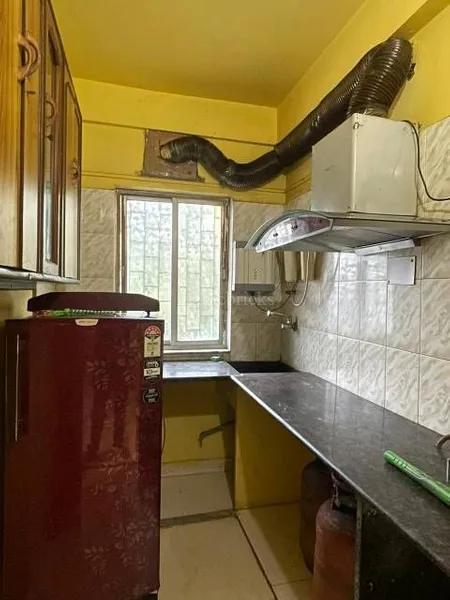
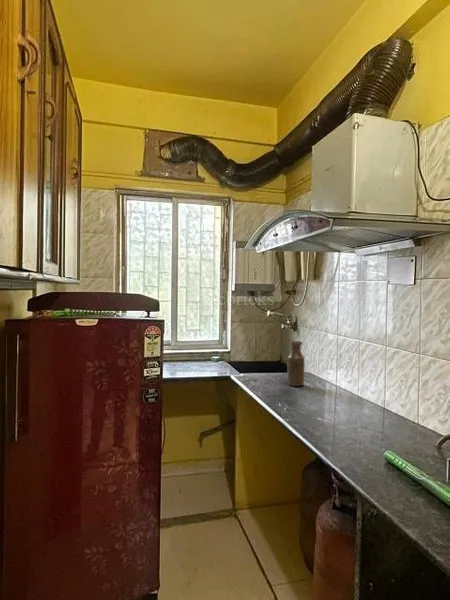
+ bottle [287,340,305,387]
